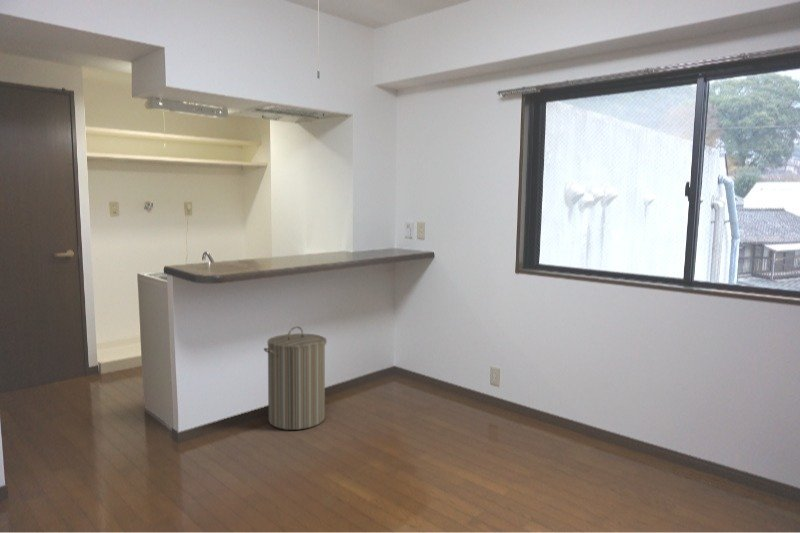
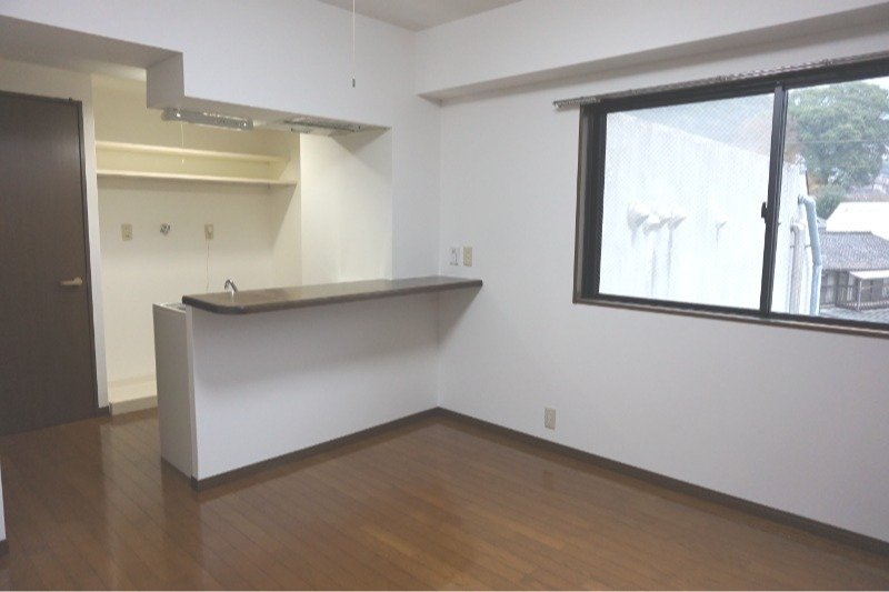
- laundry hamper [263,325,328,431]
